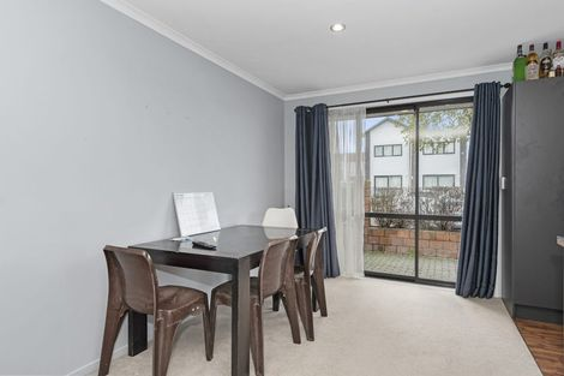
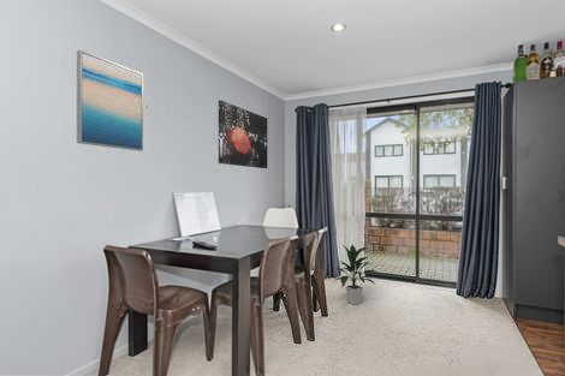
+ indoor plant [333,244,381,306]
+ wall art [76,49,144,153]
+ wall art [218,100,268,169]
